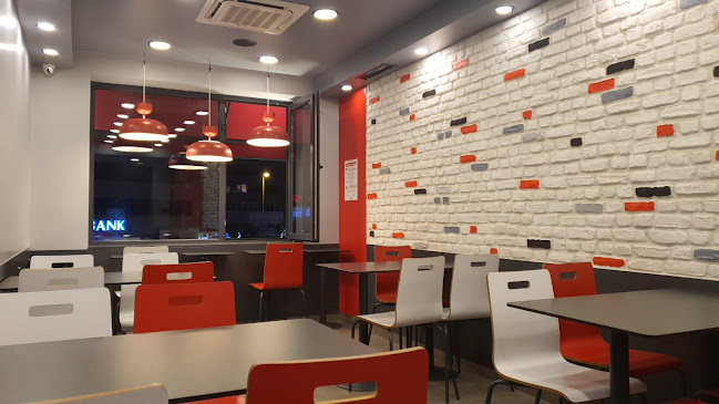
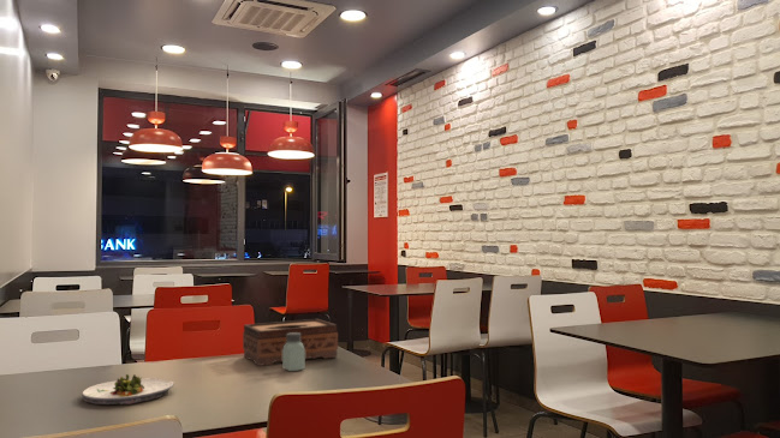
+ tissue box [242,318,339,367]
+ saltshaker [281,332,306,372]
+ salad plate [81,373,175,406]
